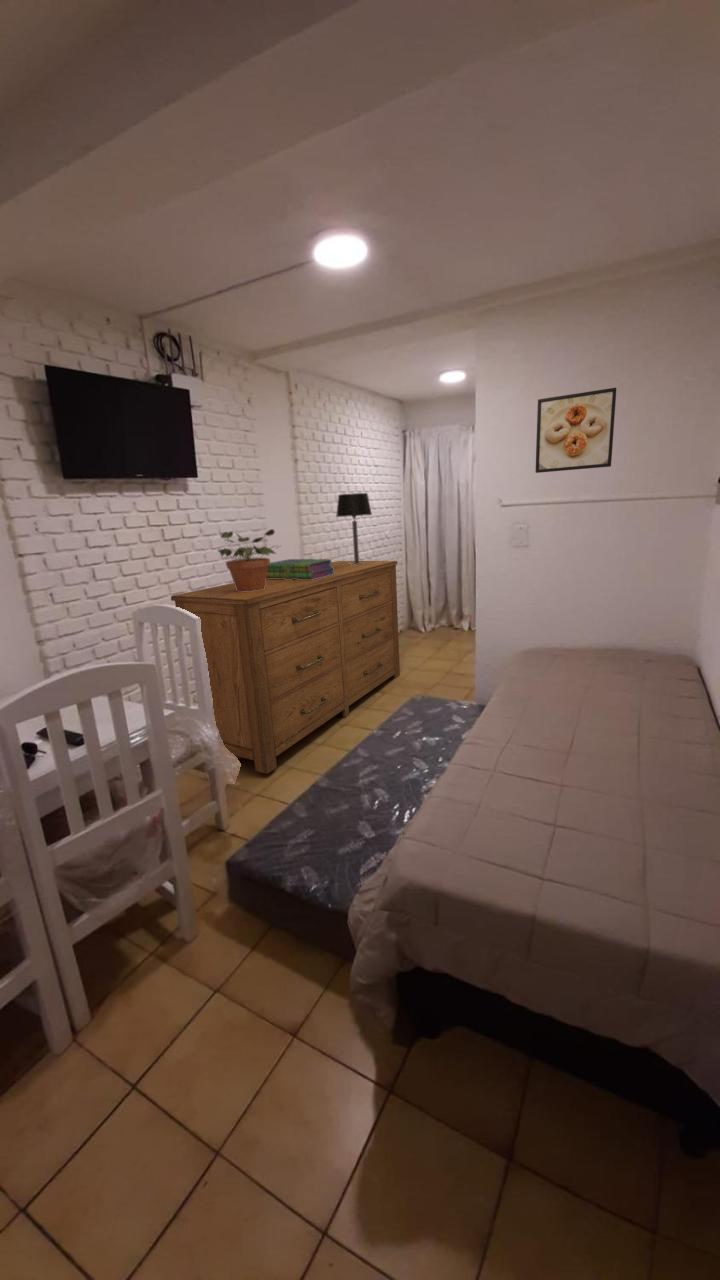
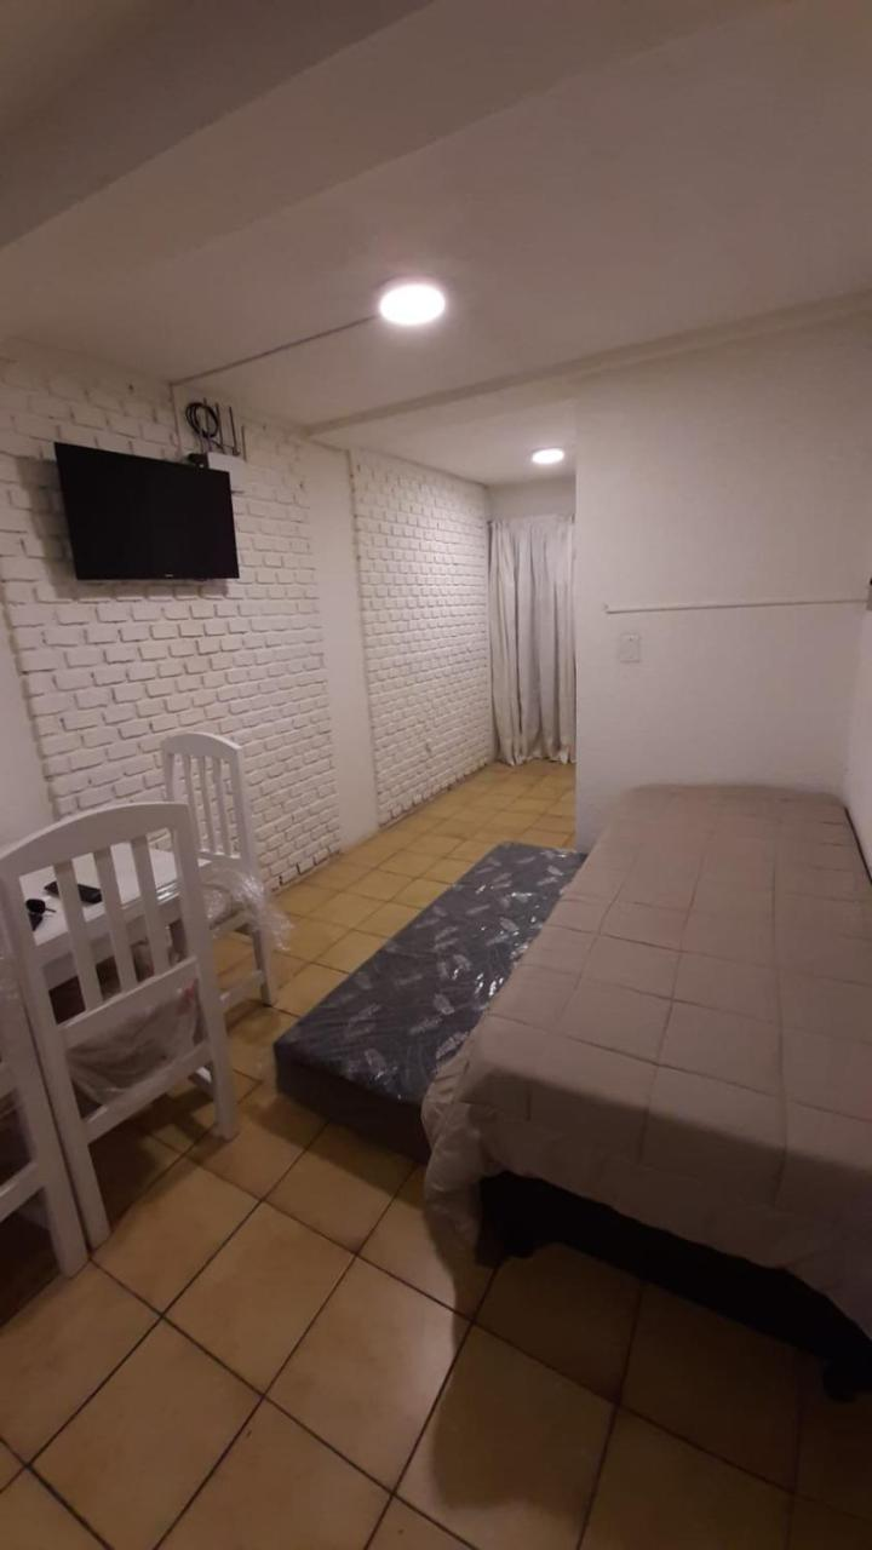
- dresser [170,560,401,775]
- stack of books [267,558,335,580]
- potted plant [216,528,281,592]
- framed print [534,387,617,474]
- table lamp [335,492,373,565]
